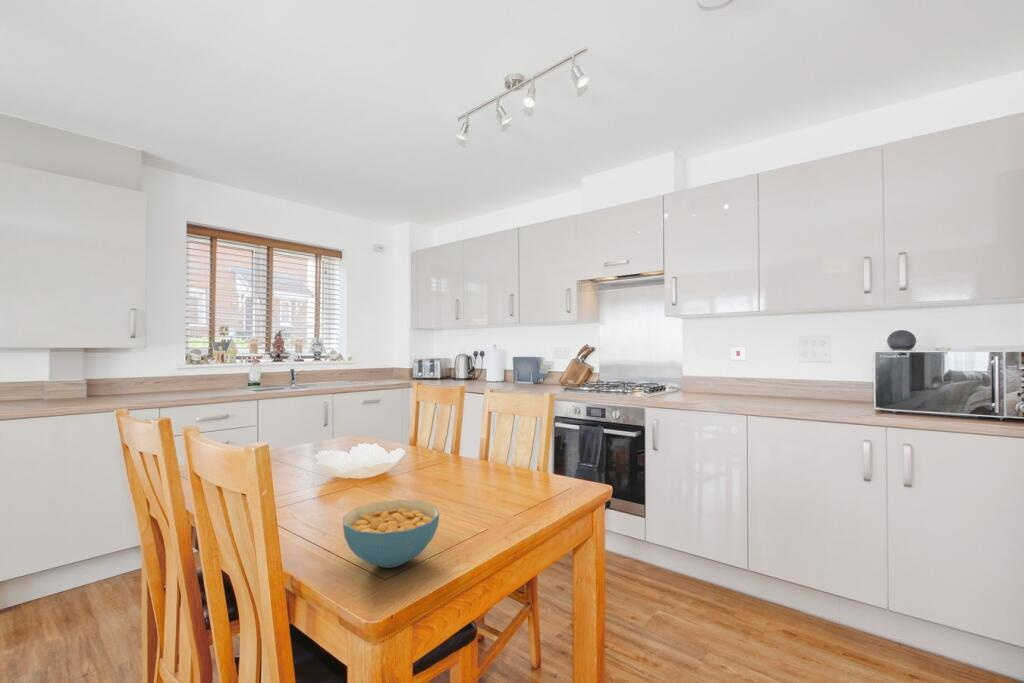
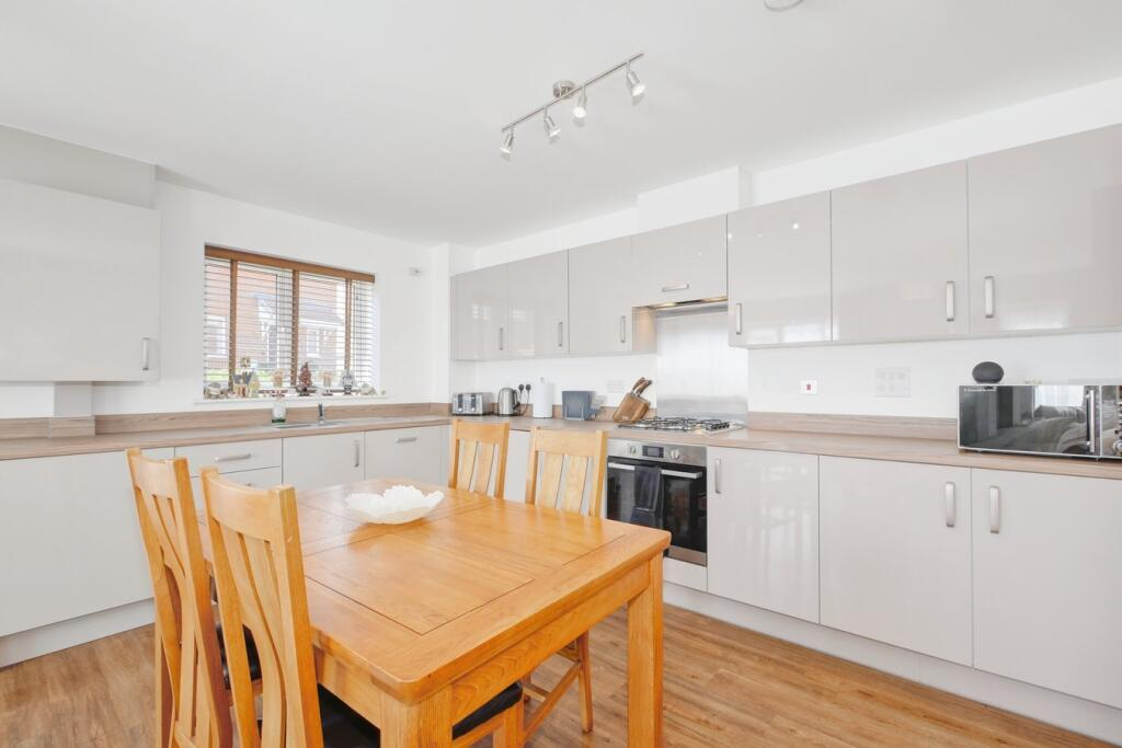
- cereal bowl [342,499,440,569]
